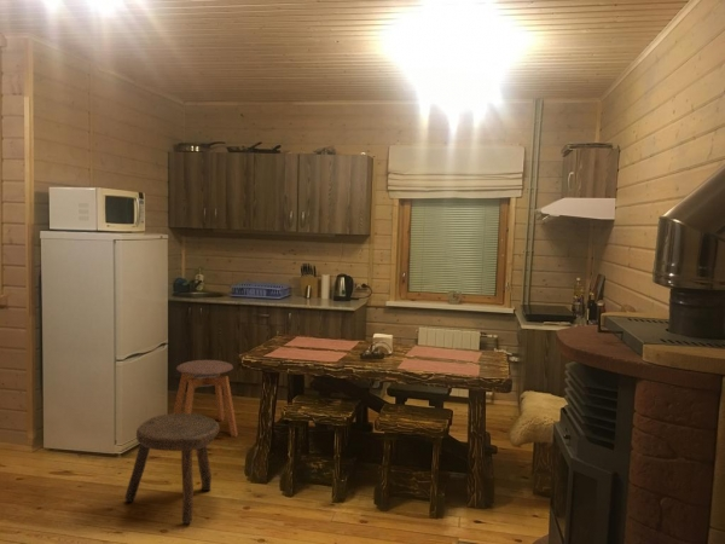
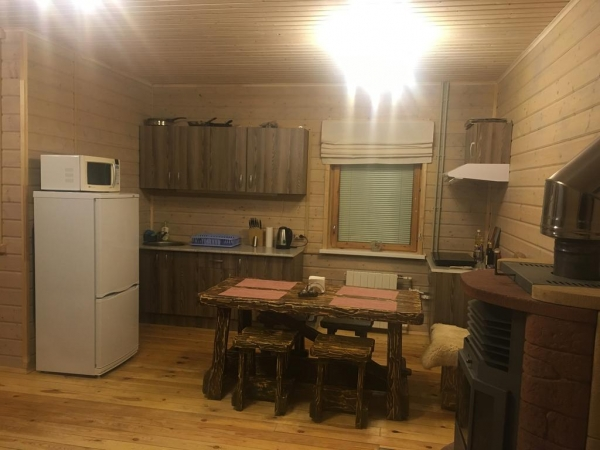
- stool [172,359,239,438]
- stool [124,412,220,525]
